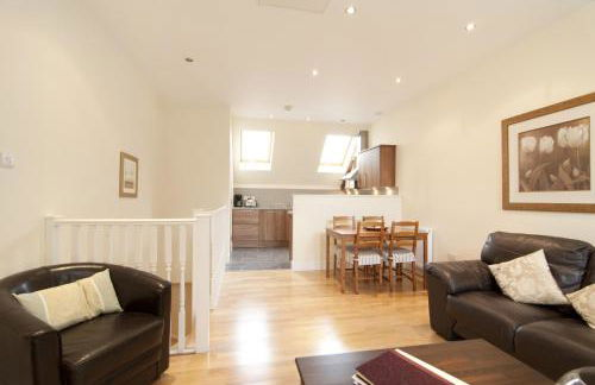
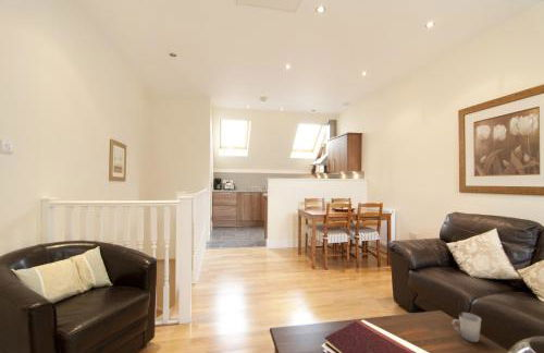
+ cup [452,312,482,343]
